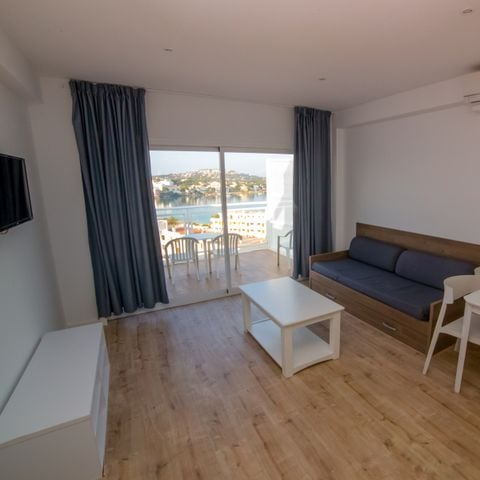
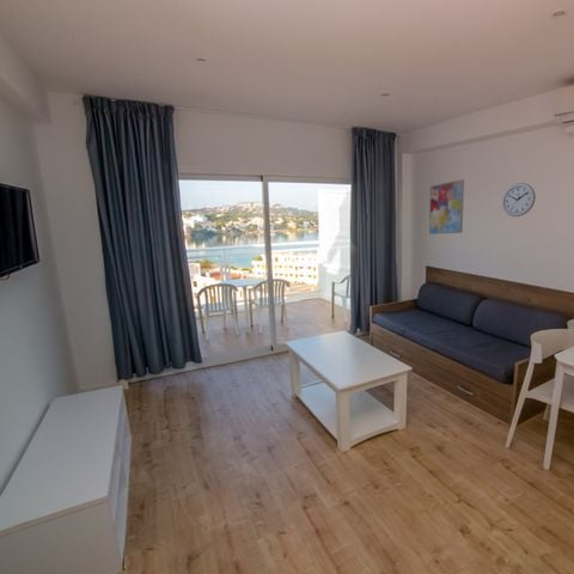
+ wall clock [501,182,537,218]
+ wall art [428,178,465,236]
